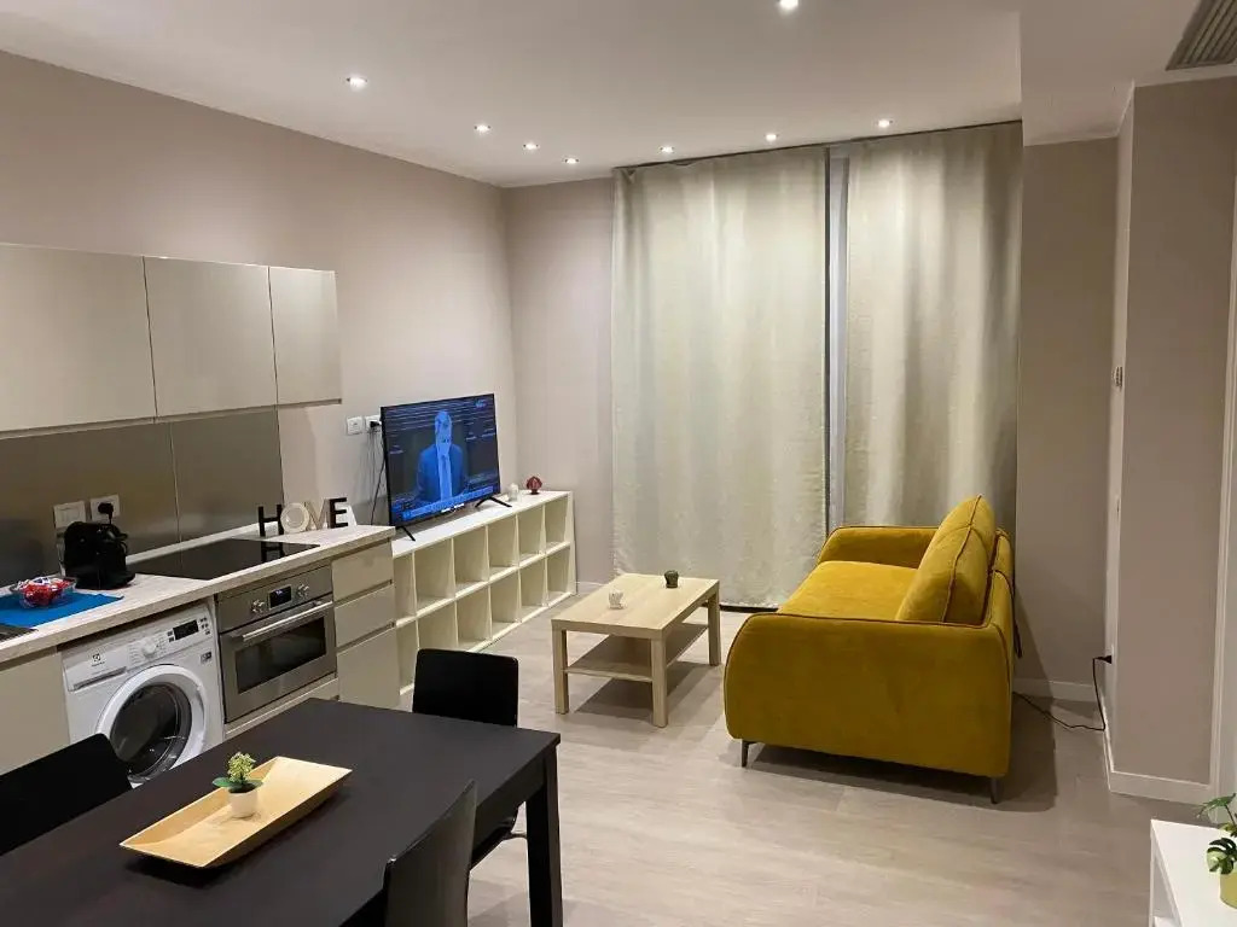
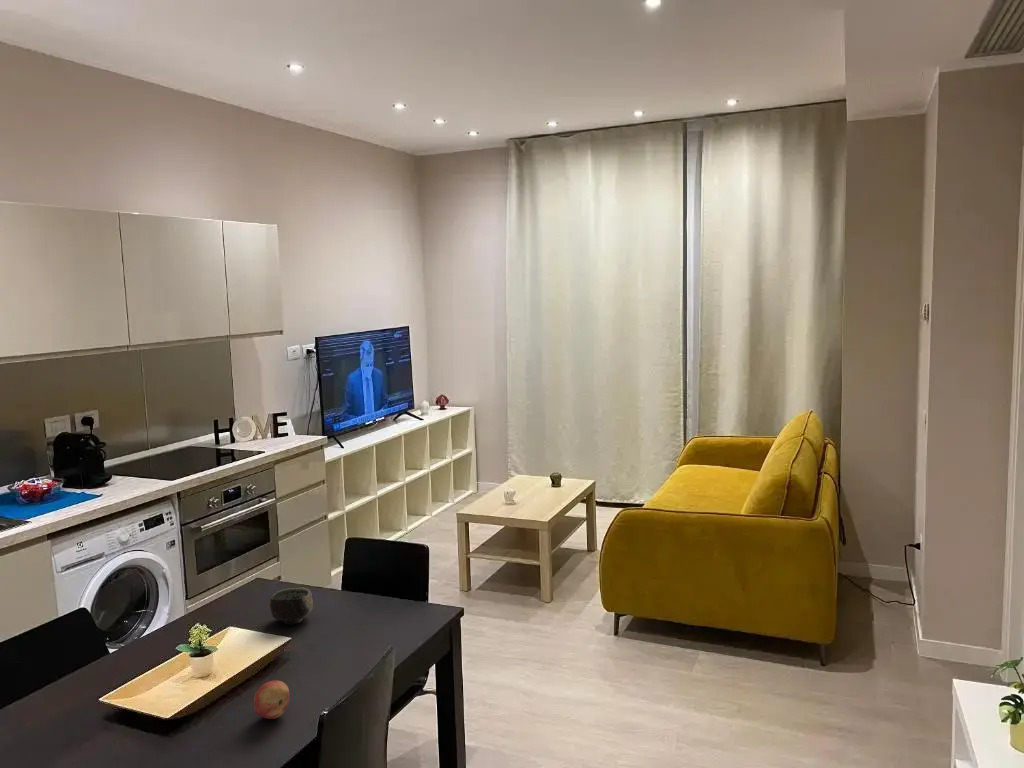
+ ceramic bowl [269,587,314,626]
+ fruit [253,679,290,720]
